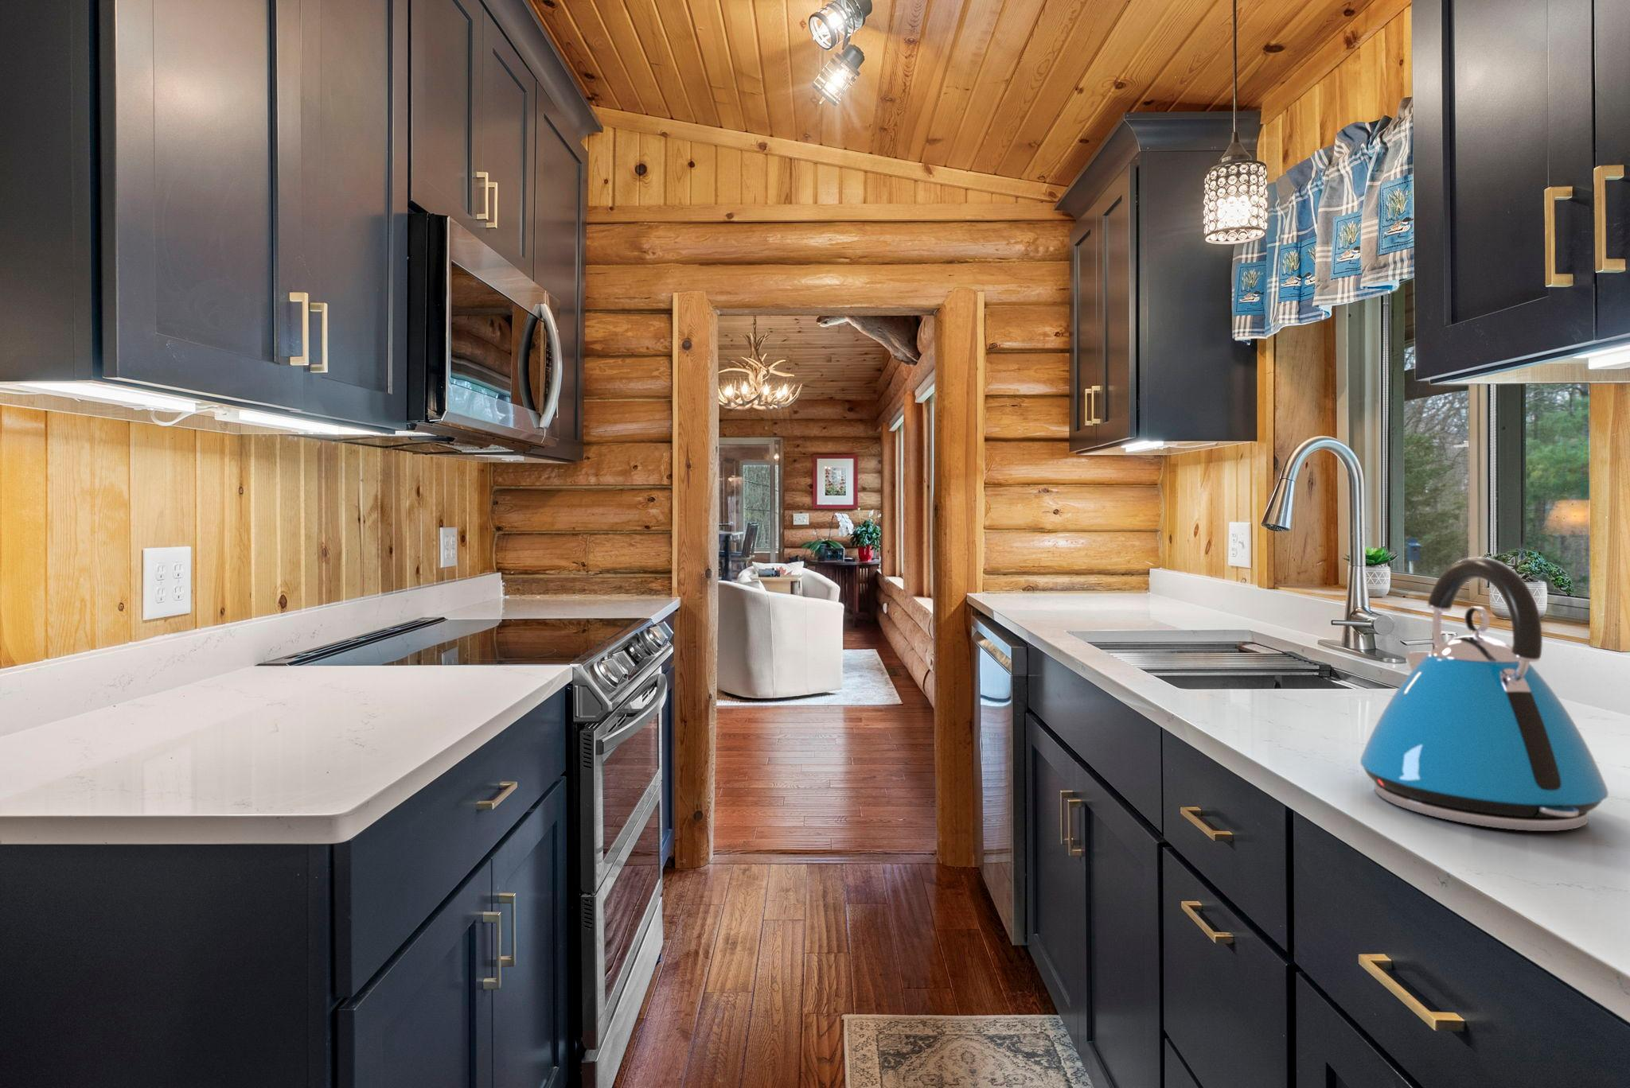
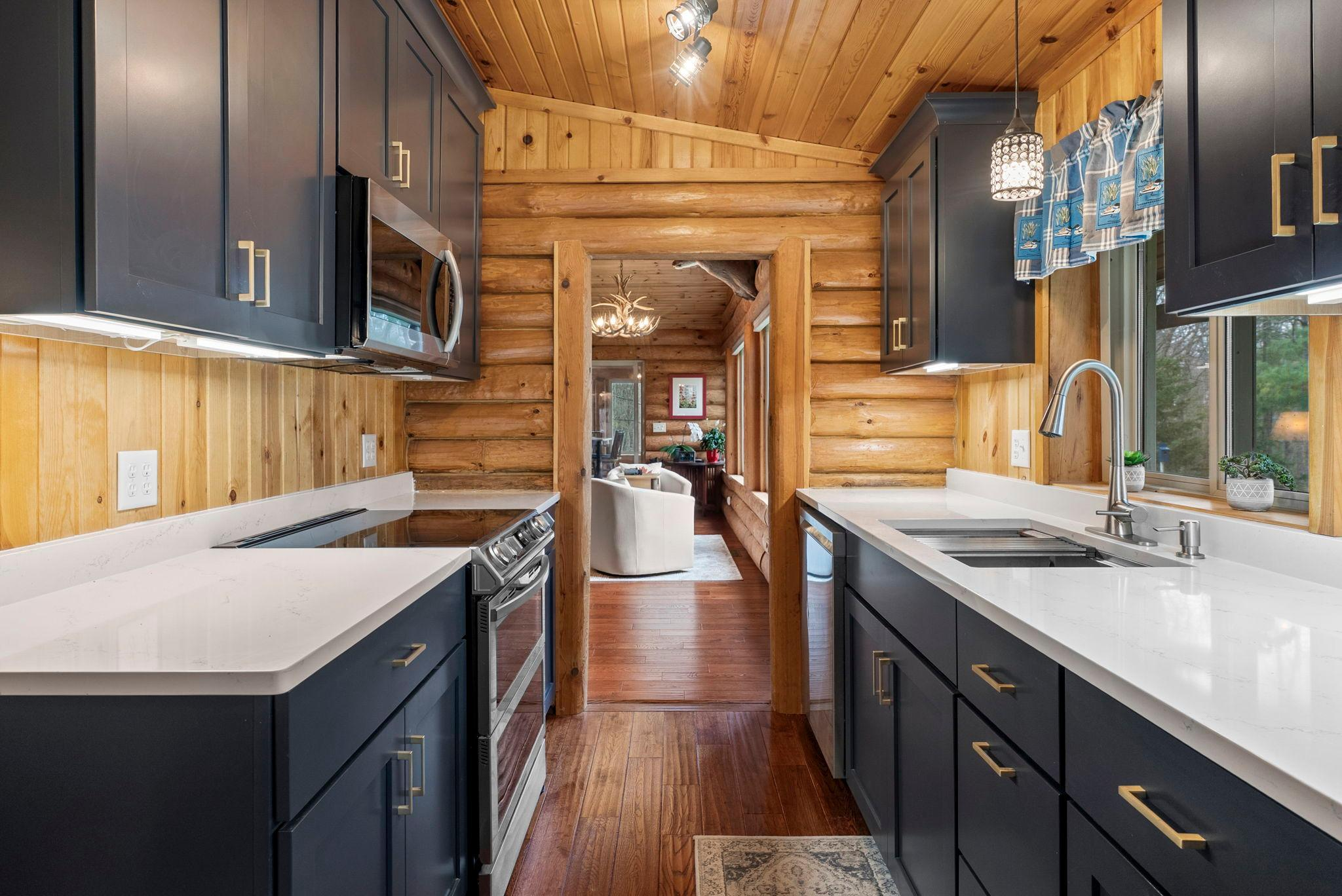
- kettle [1359,556,1609,832]
